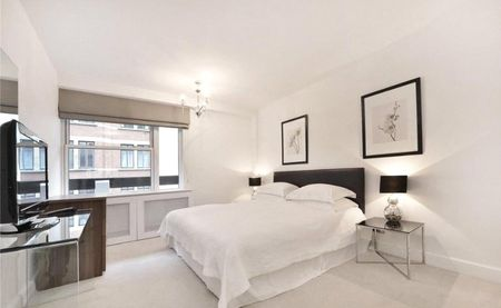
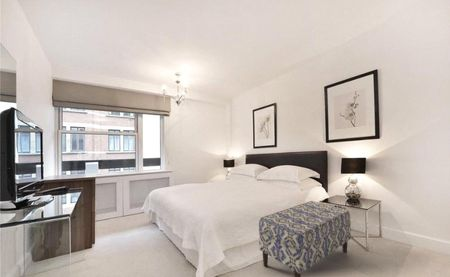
+ bench [258,200,352,277]
